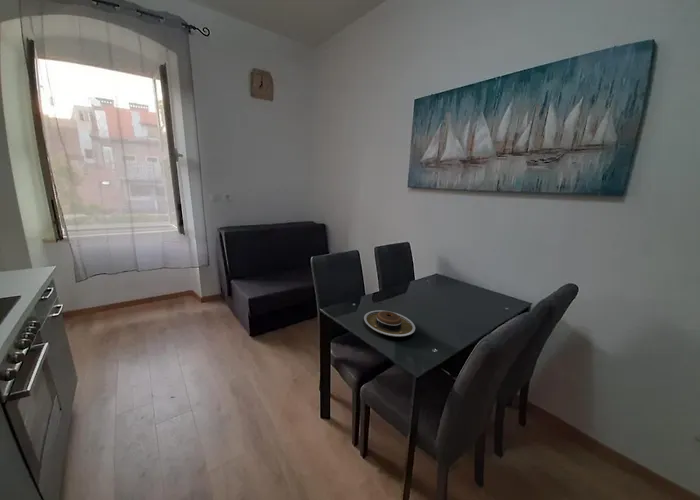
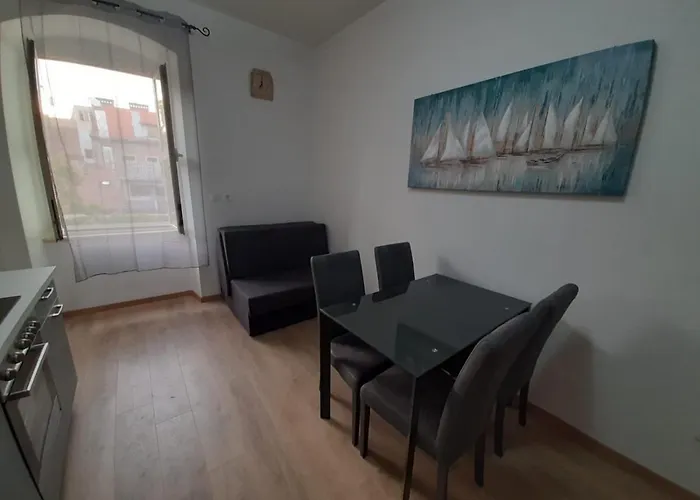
- plate [363,309,416,338]
